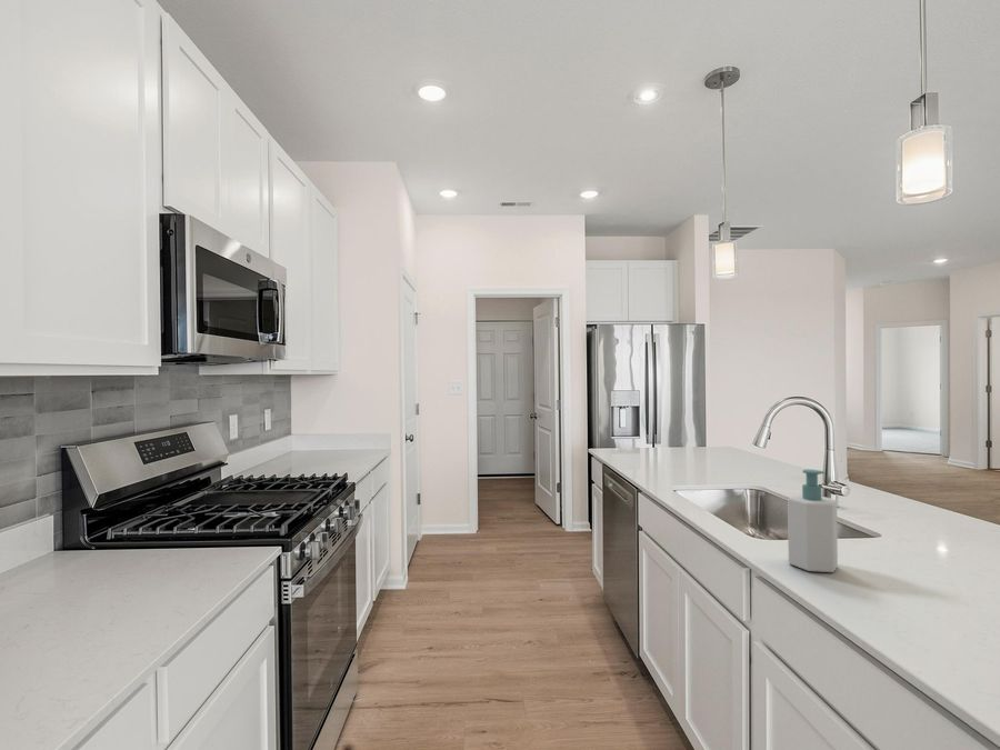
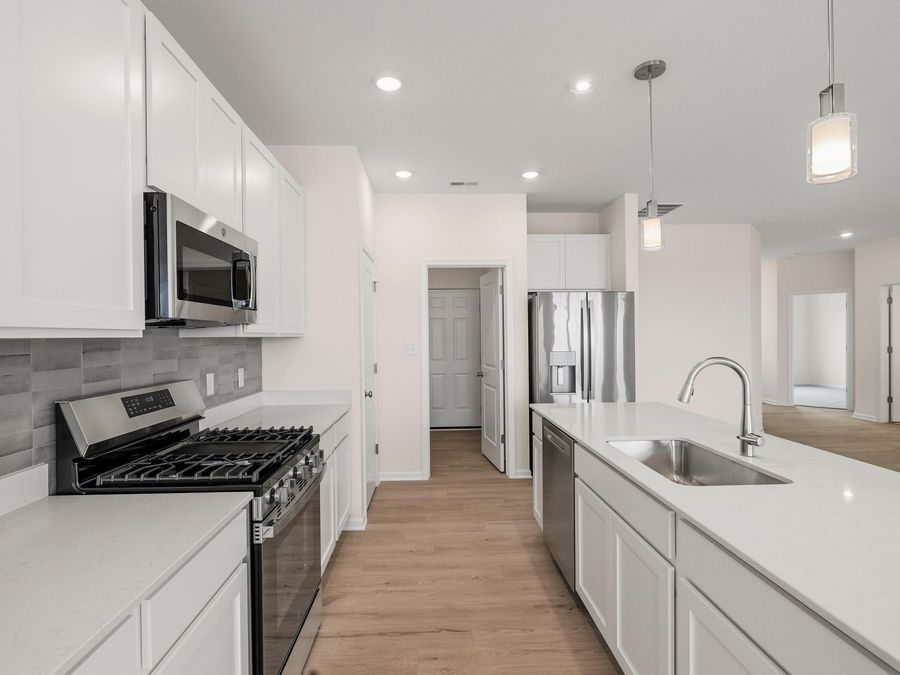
- soap bottle [787,468,839,573]
